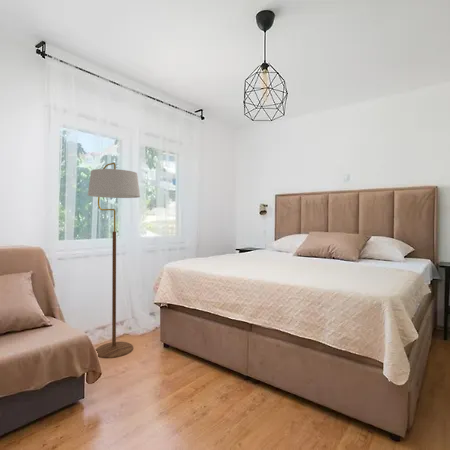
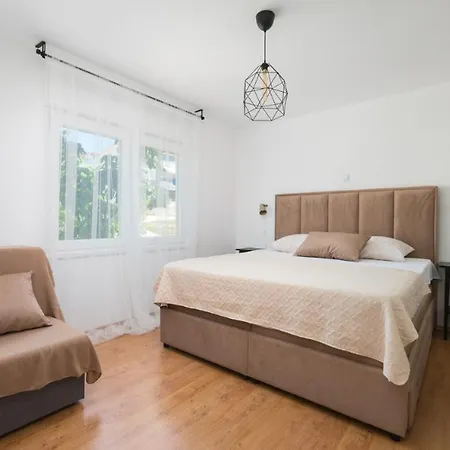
- floor lamp [87,162,141,359]
